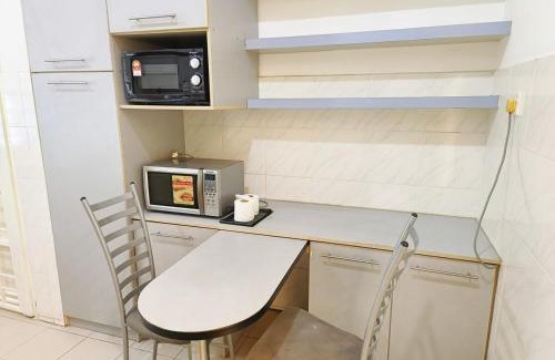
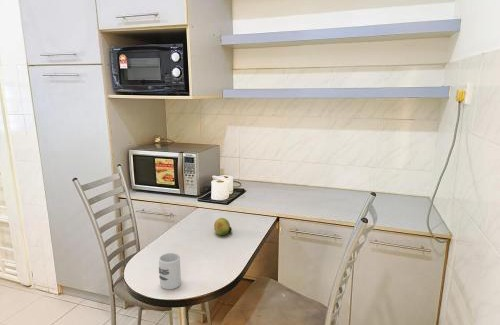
+ fruit [213,217,233,236]
+ cup [158,252,182,291]
